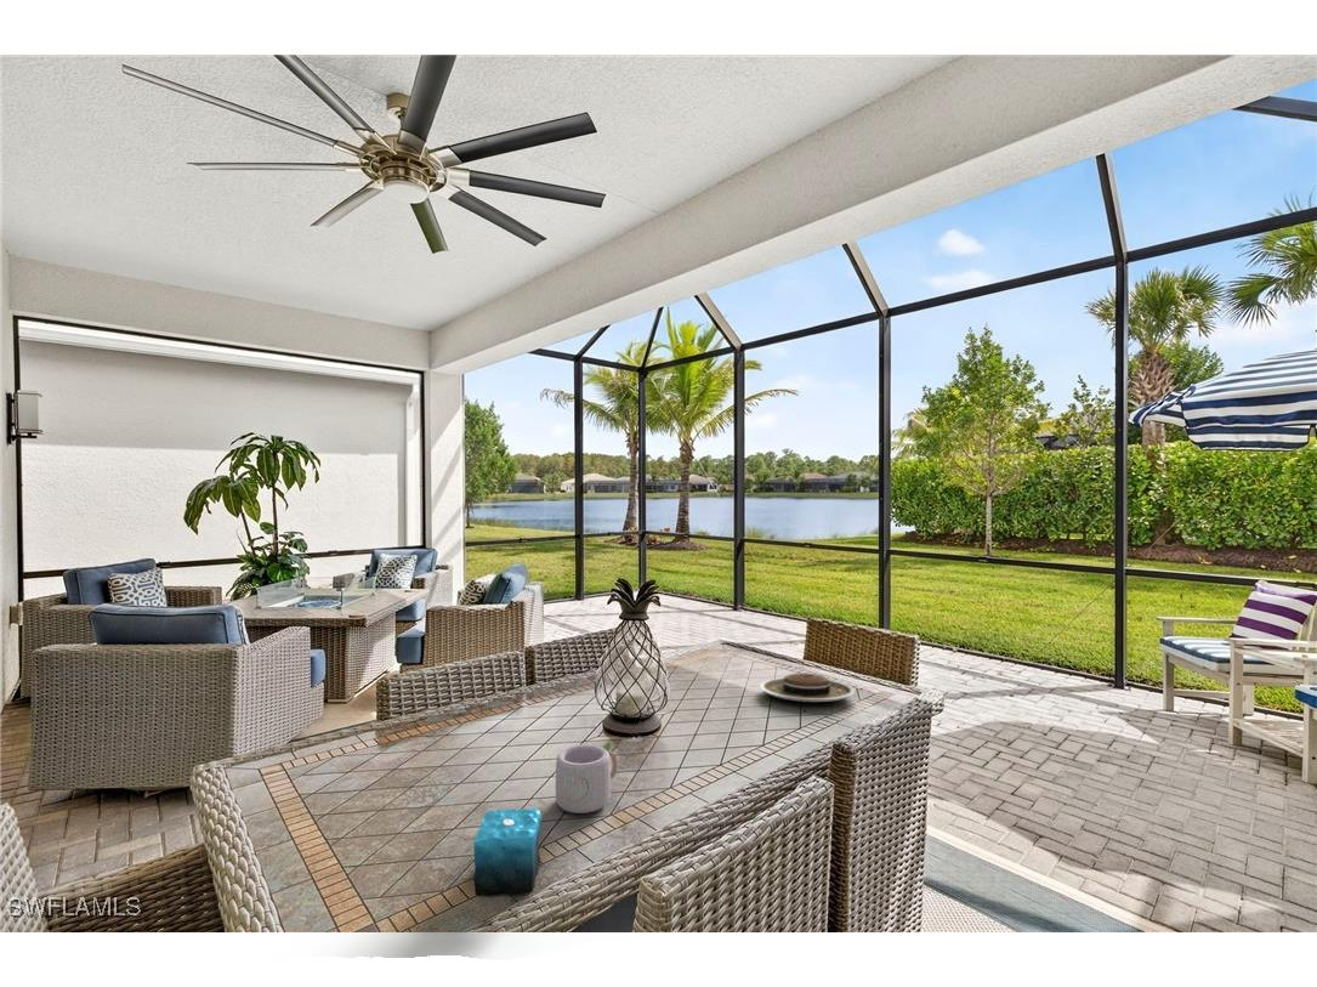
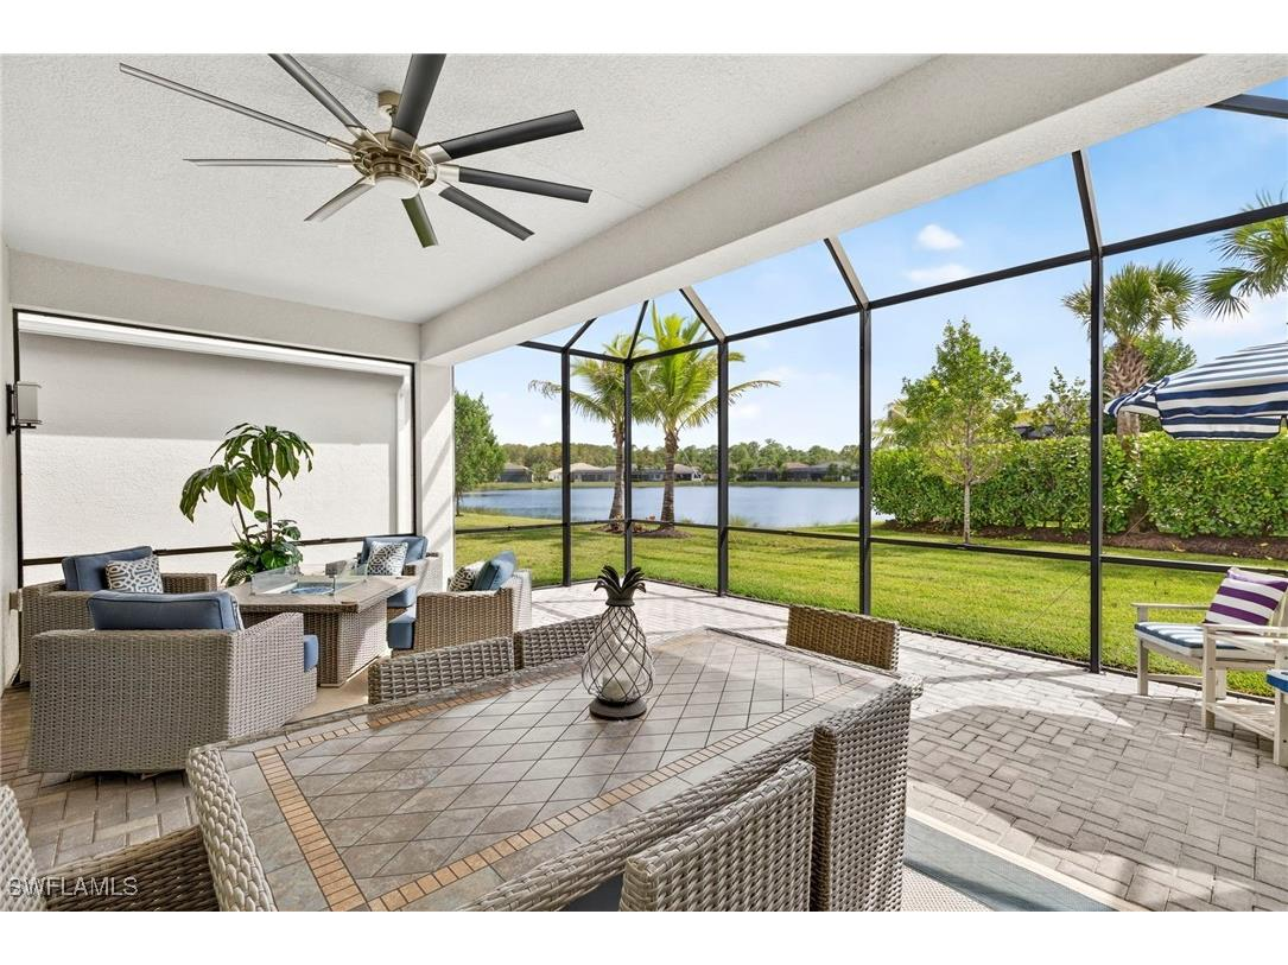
- plate [759,673,856,703]
- mug [539,741,618,815]
- candle [472,807,543,897]
